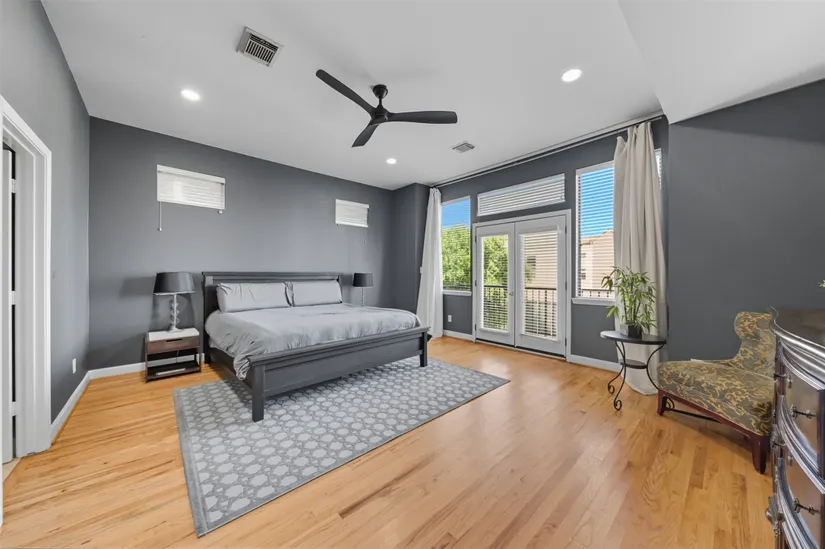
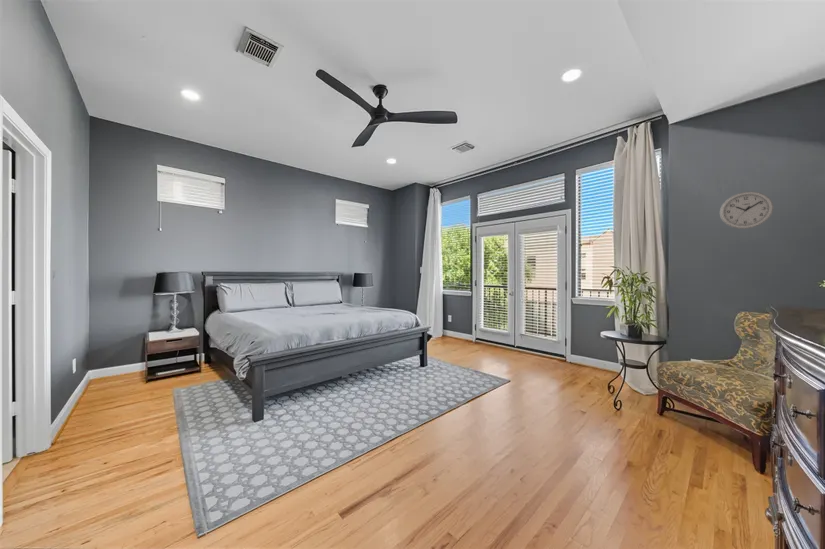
+ wall clock [719,190,775,230]
